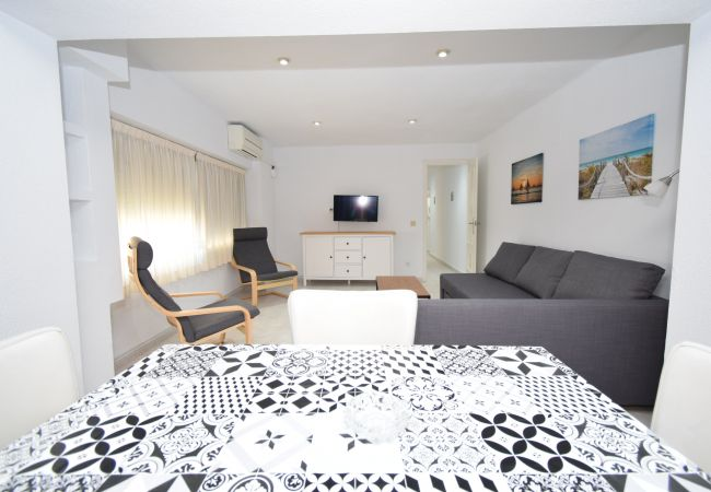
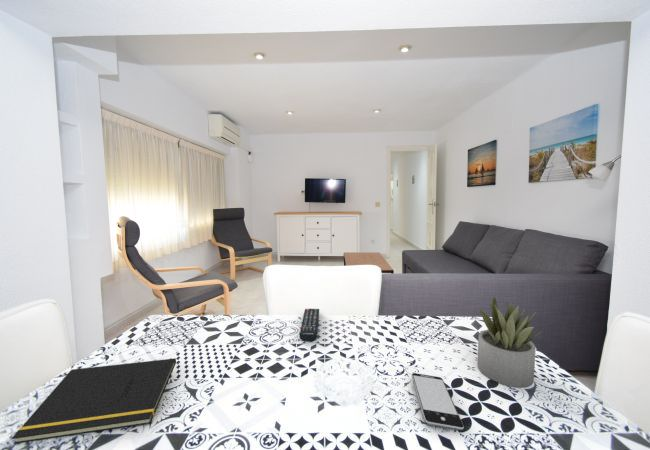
+ succulent plant [476,295,543,388]
+ remote control [298,308,320,342]
+ notepad [11,357,177,445]
+ smartphone [411,372,465,431]
